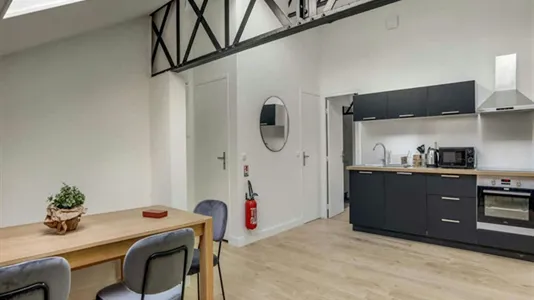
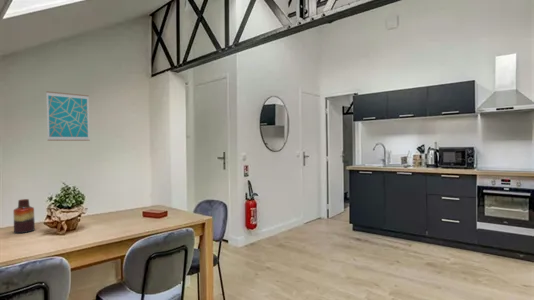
+ wall art [45,90,91,142]
+ vase [12,198,36,234]
